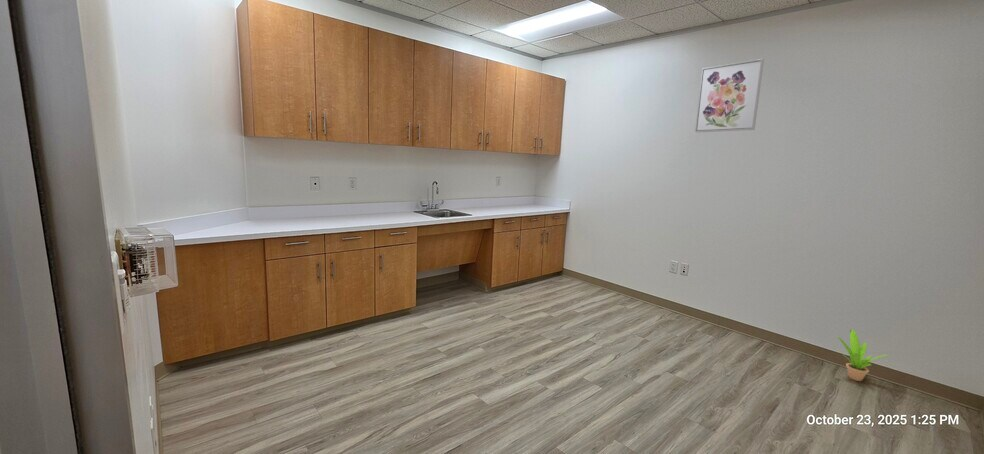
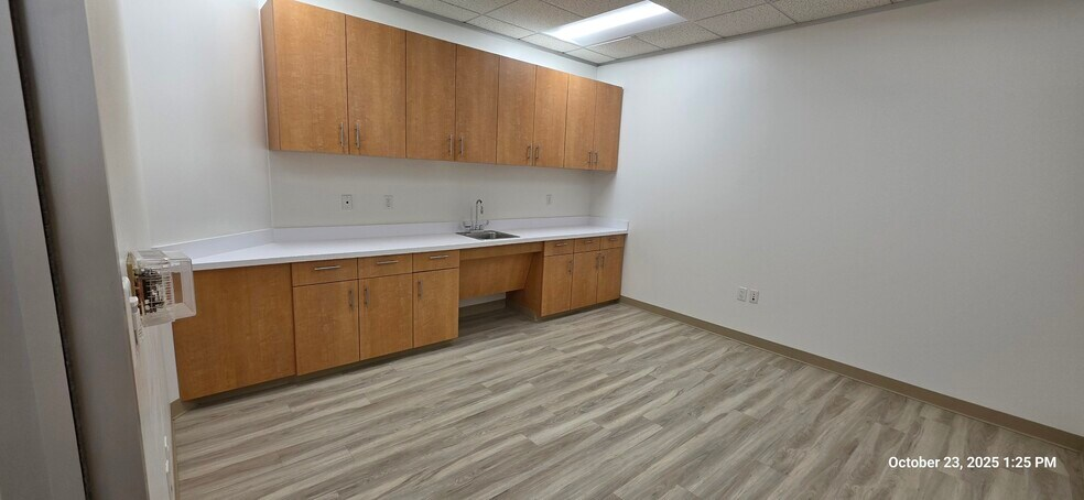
- wall art [694,58,765,134]
- potted plant [836,328,891,382]
